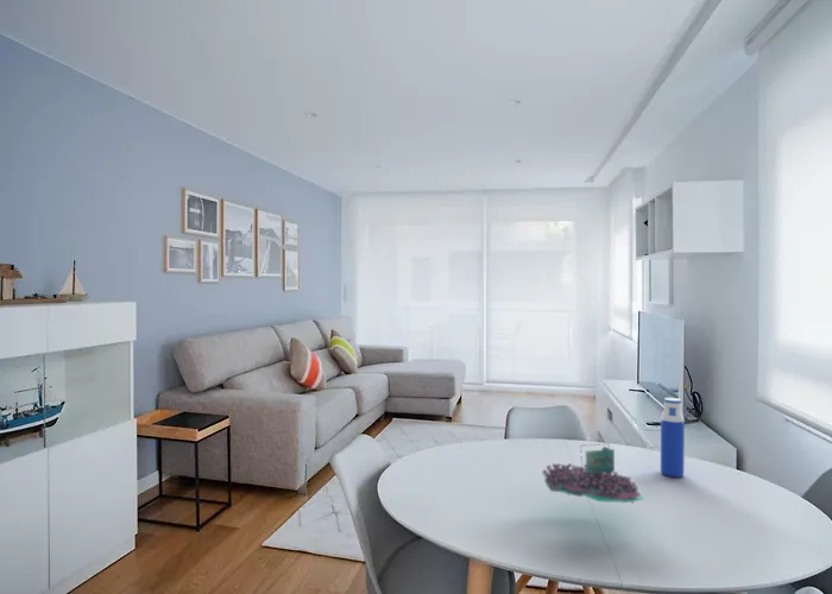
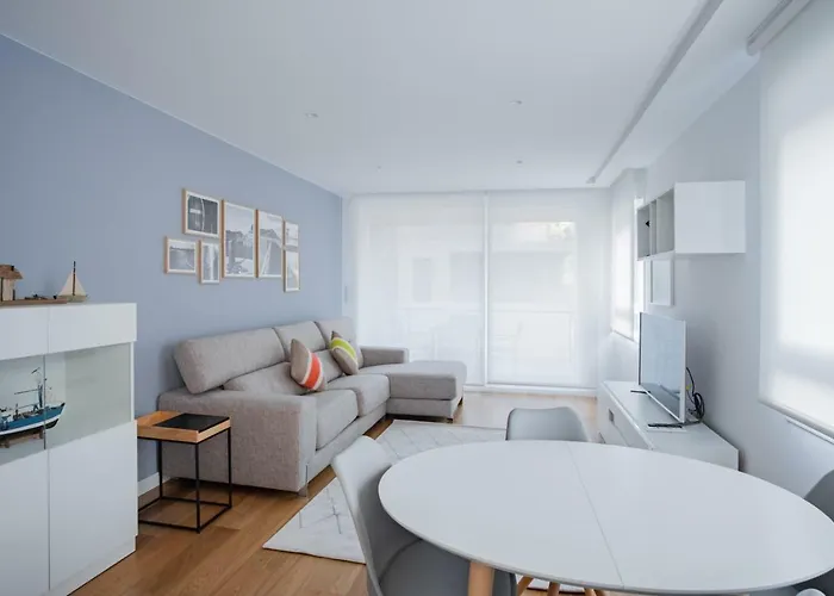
- water bottle [660,397,686,478]
- succulent planter [541,442,645,505]
